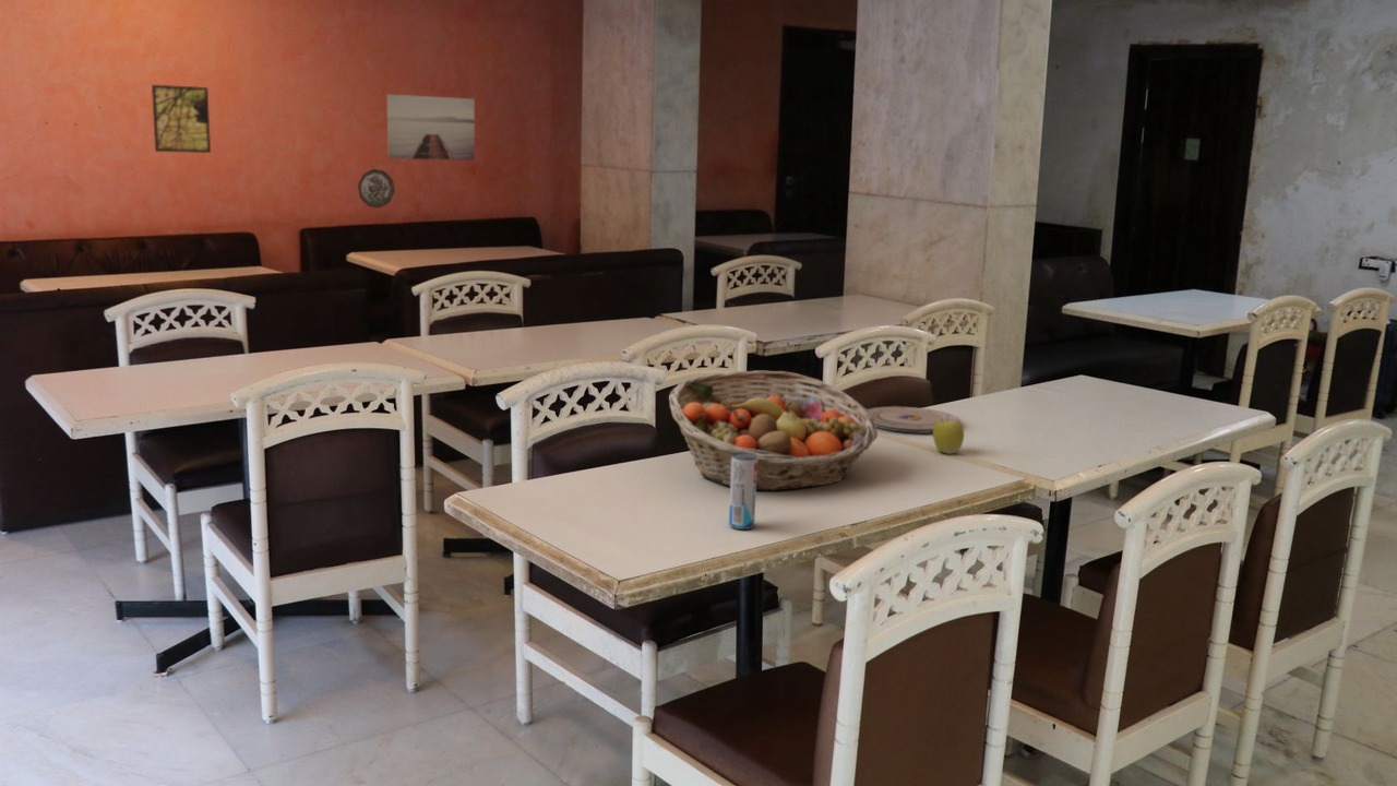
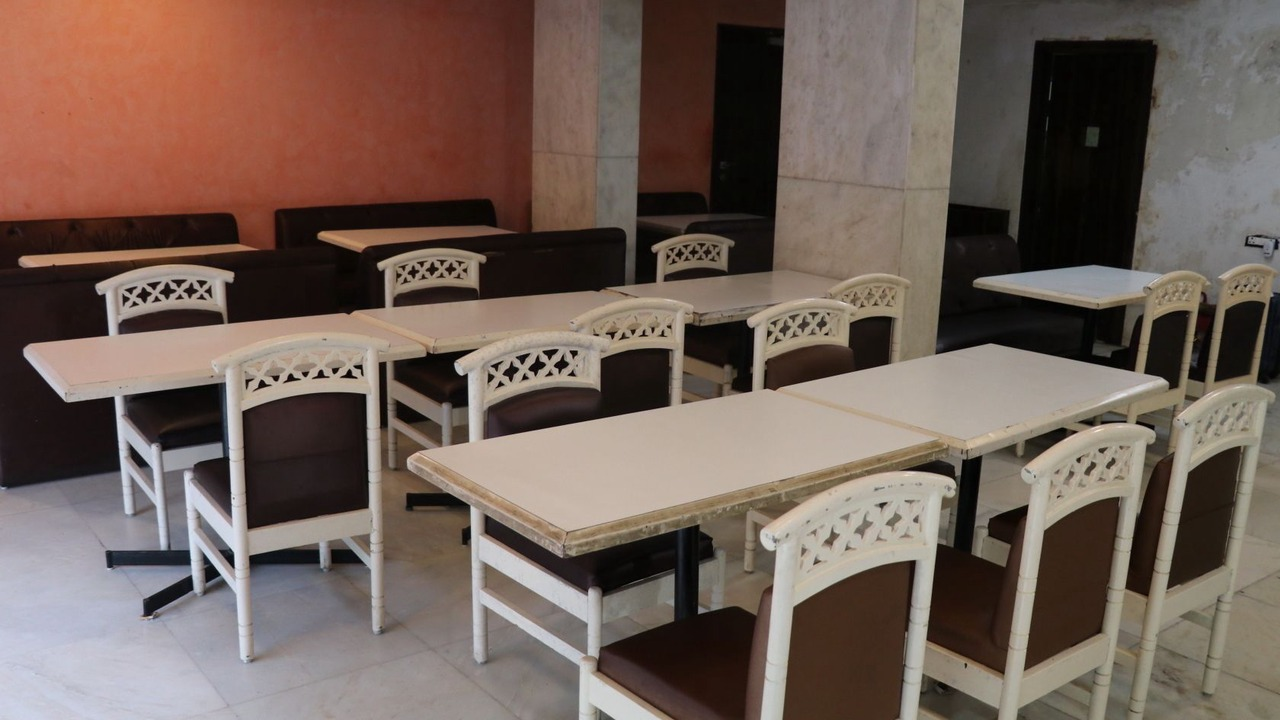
- wall art [386,93,476,162]
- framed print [151,84,212,154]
- decorative plate [357,168,395,209]
- plate [867,405,962,434]
- fruit basket [668,370,879,492]
- apple [932,416,965,455]
- beverage can [728,452,757,531]
